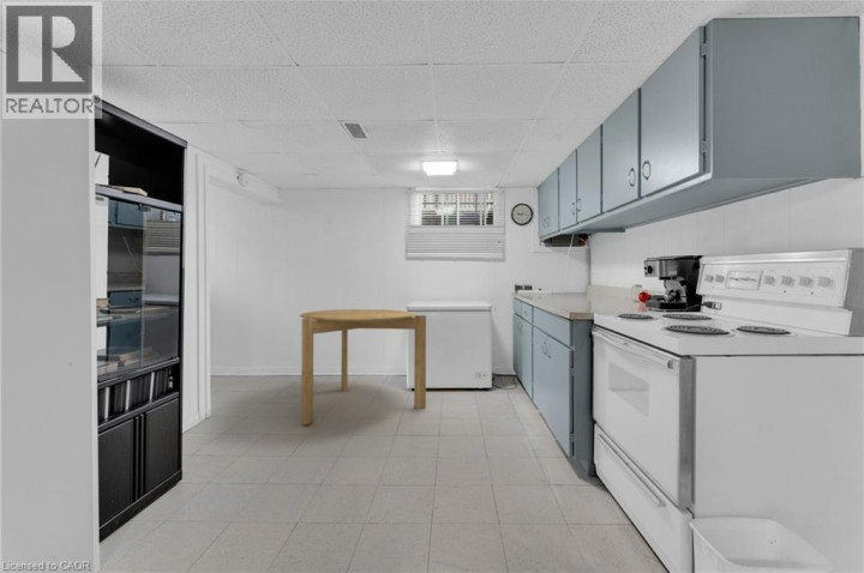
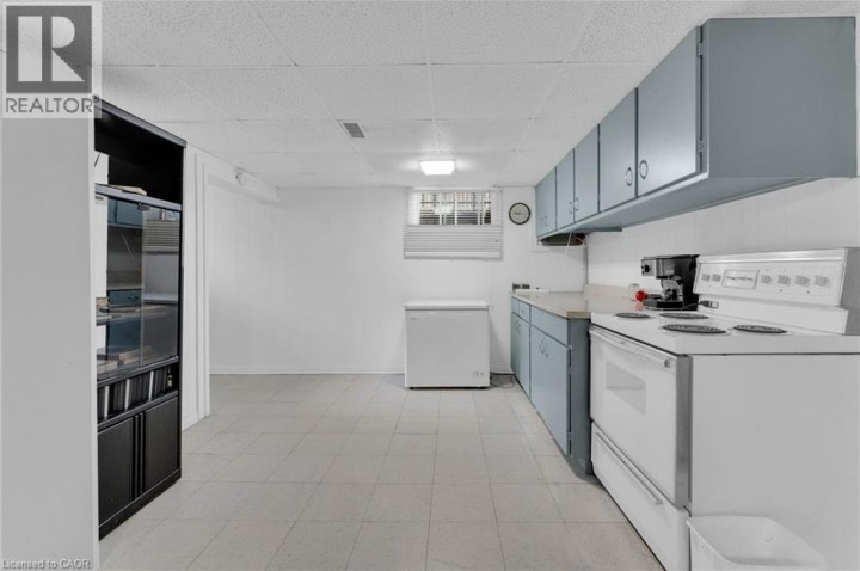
- round table [299,308,427,426]
